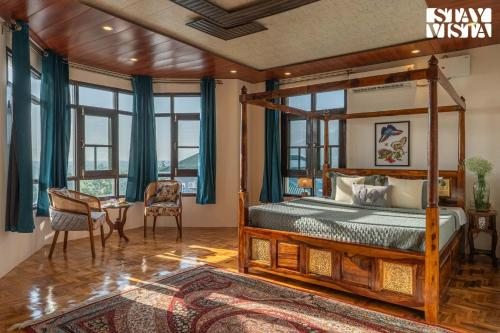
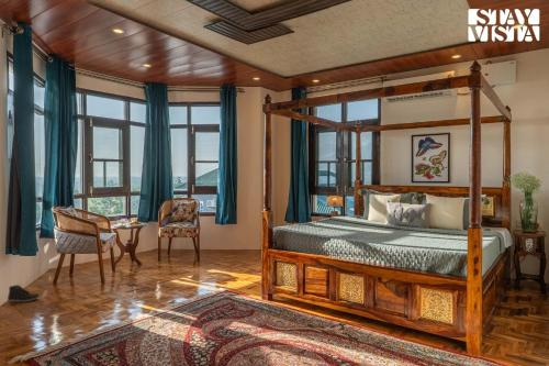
+ sneaker [7,284,41,303]
